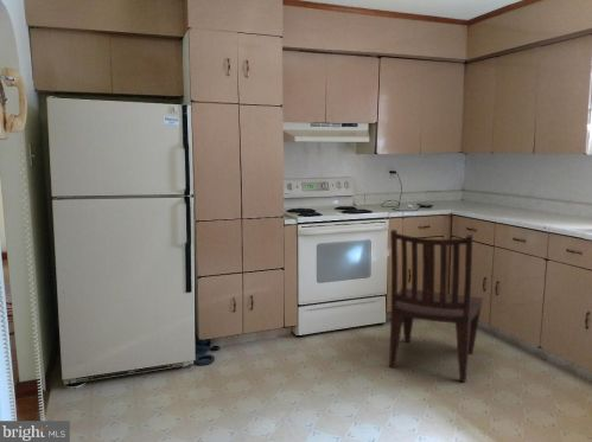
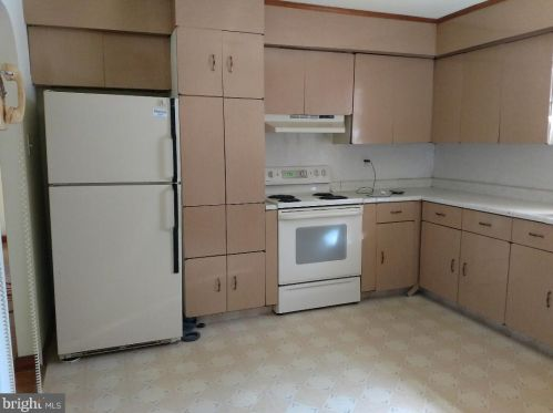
- dining chair [388,228,484,383]
